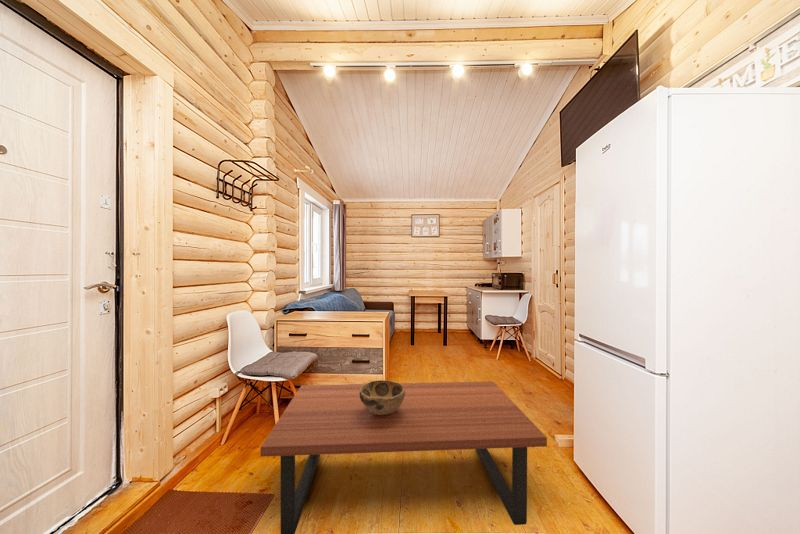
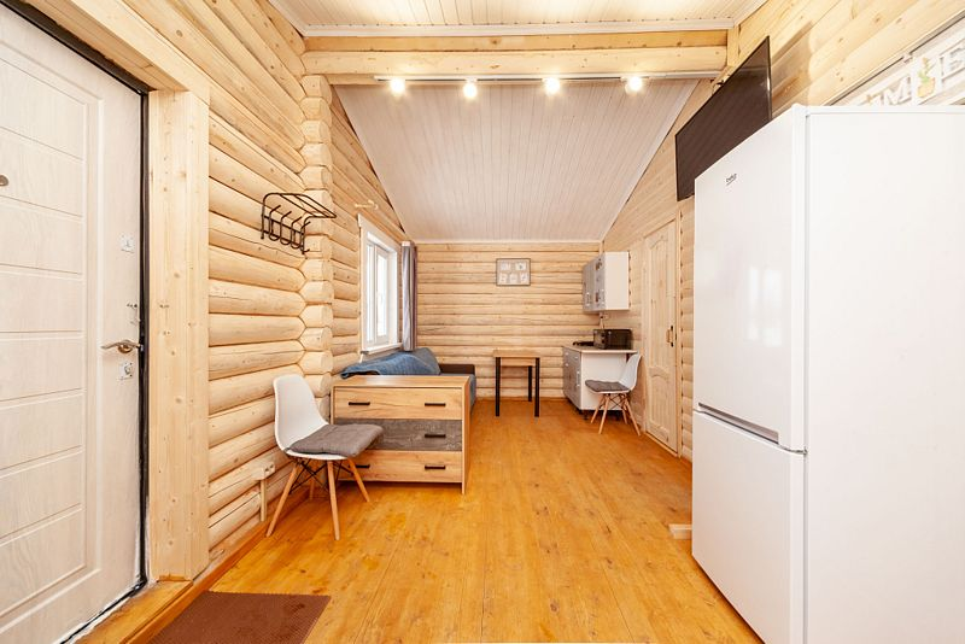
- coffee table [260,380,548,534]
- decorative bowl [360,379,405,415]
